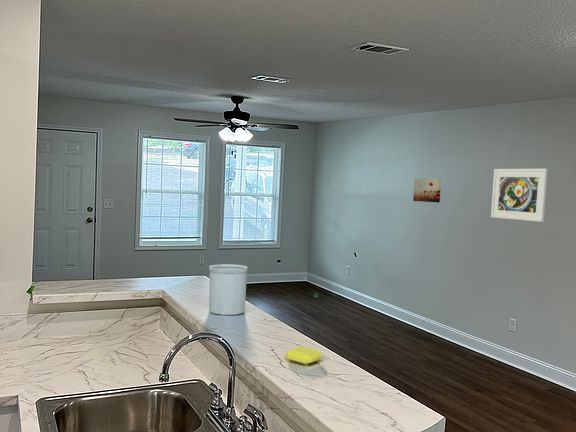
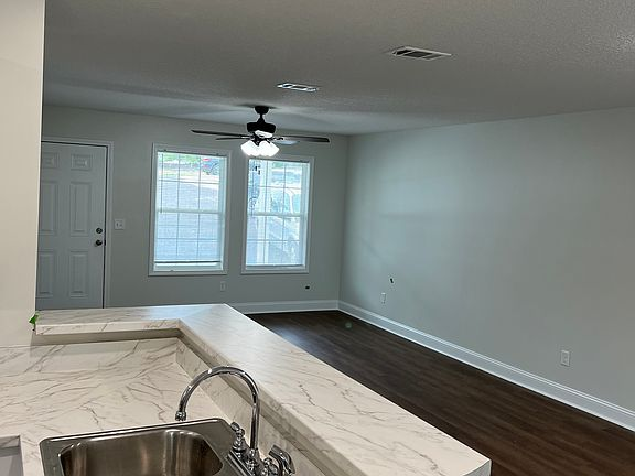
- wall art [412,178,442,204]
- soap bar [285,345,323,366]
- utensil holder [208,263,249,316]
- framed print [490,167,549,223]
